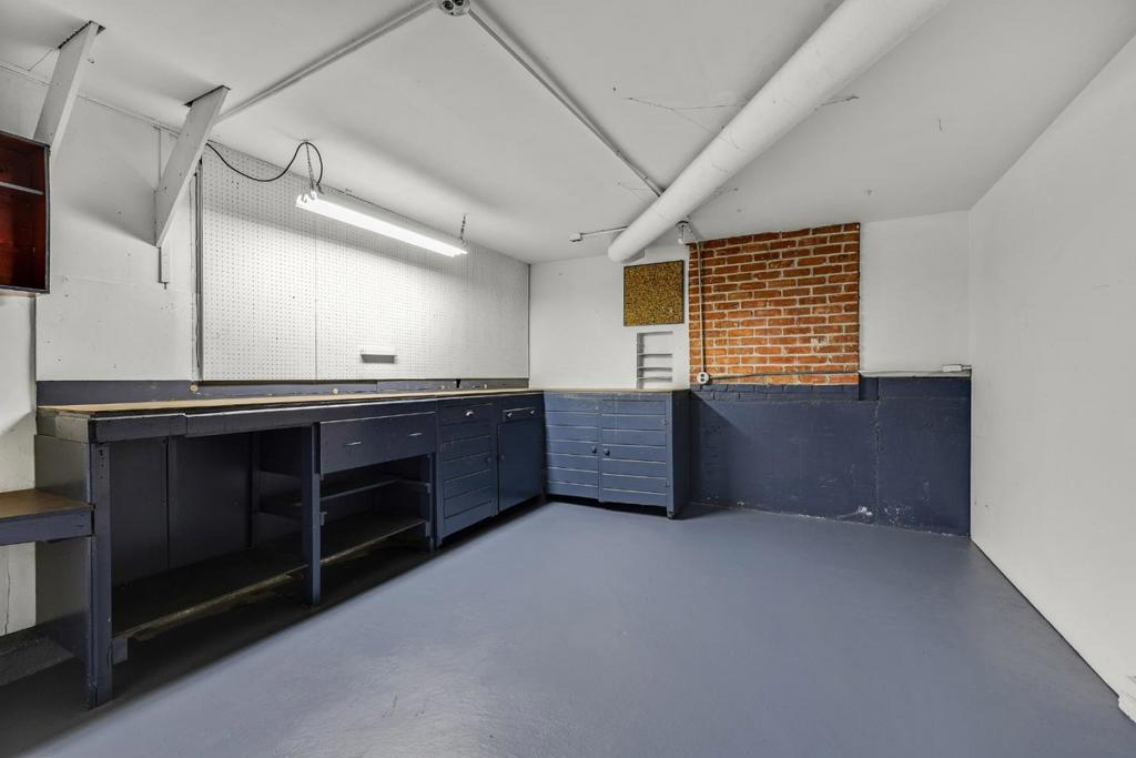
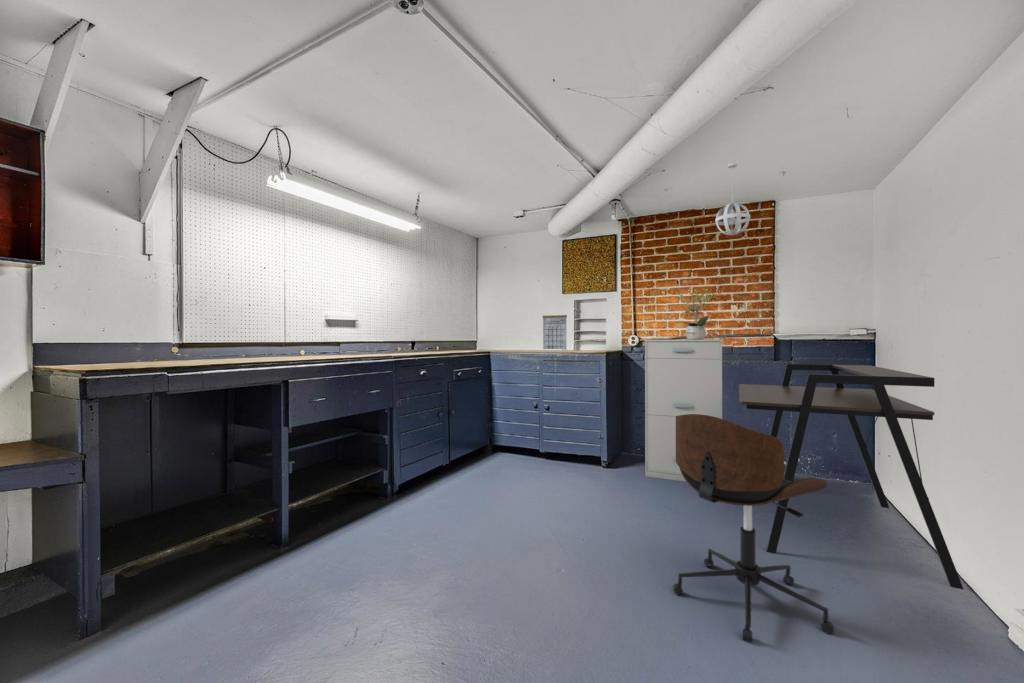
+ pendant light [714,162,751,236]
+ filing cabinet [644,339,724,482]
+ calendar [542,308,568,351]
+ potted plant [674,286,717,340]
+ office chair [672,414,835,643]
+ desk [738,363,964,590]
